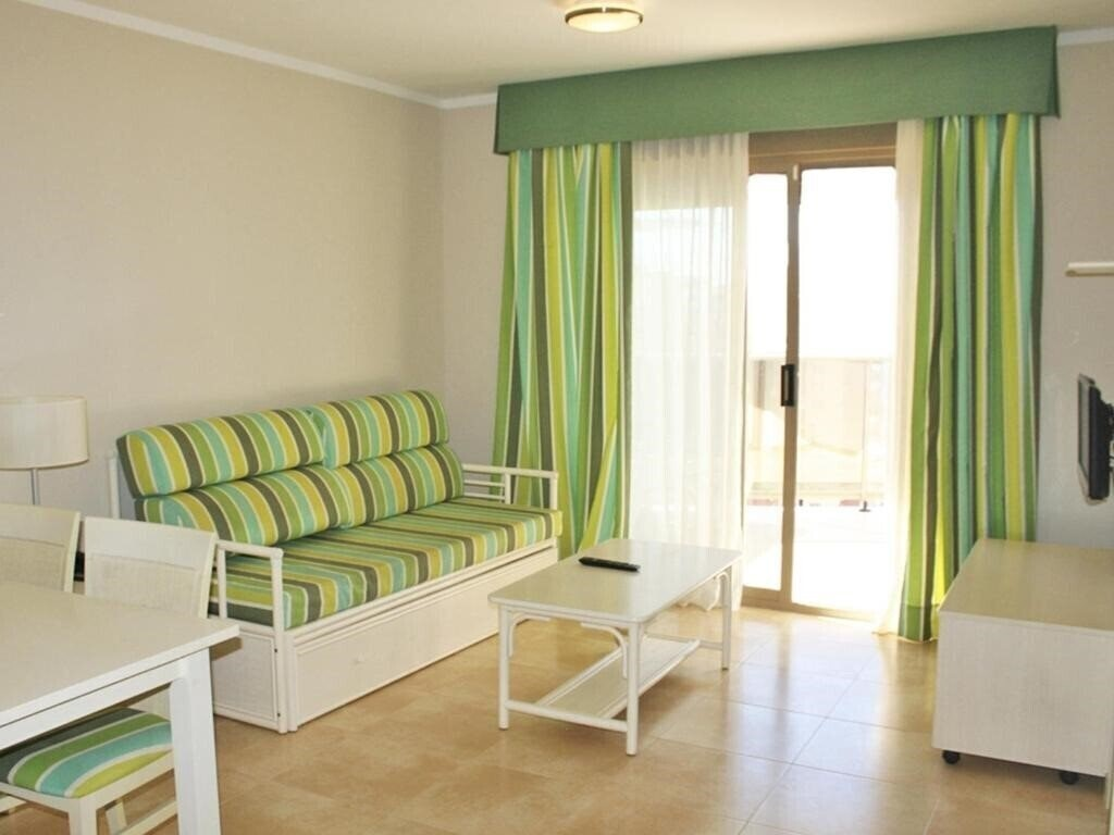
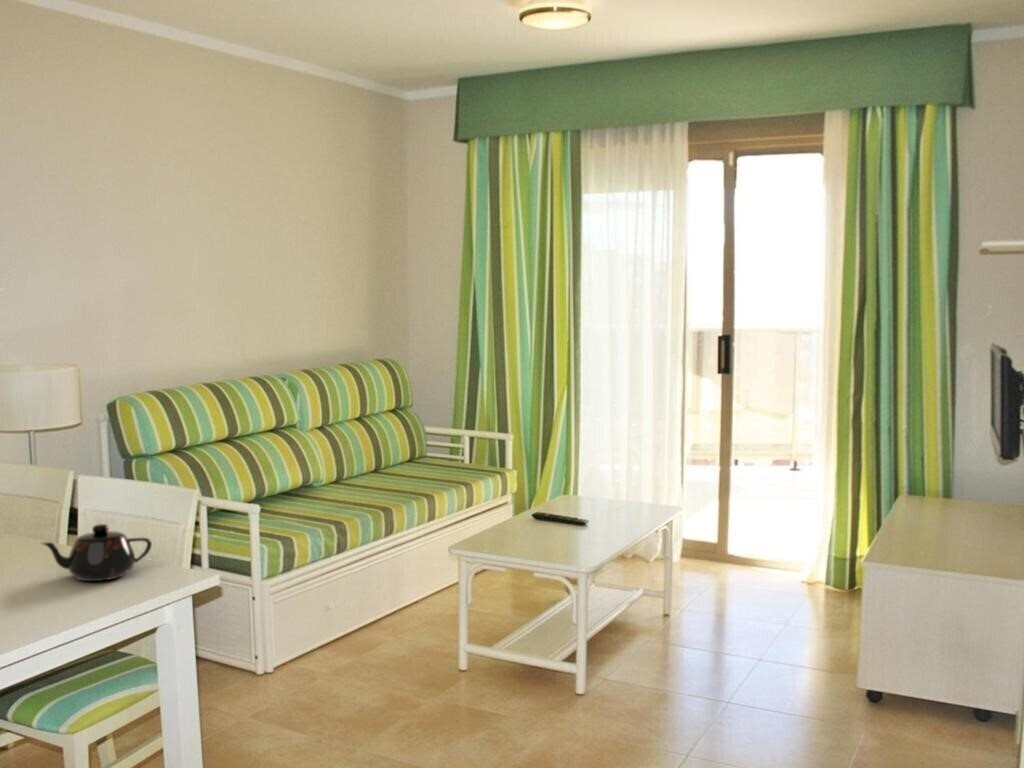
+ teapot [40,523,153,582]
